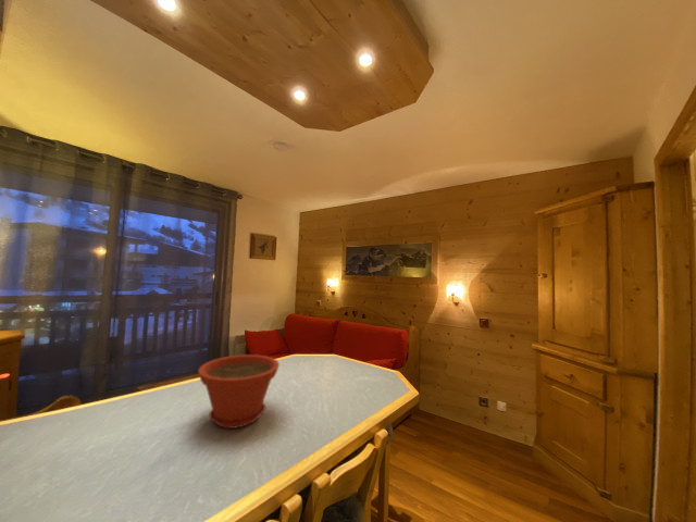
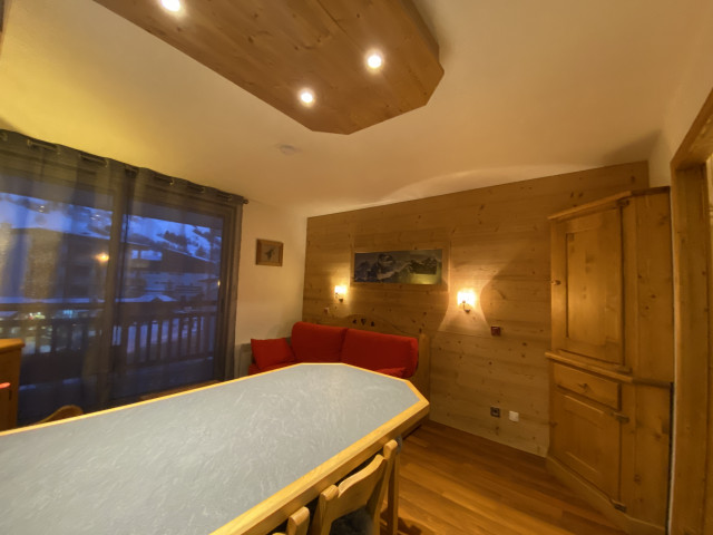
- plant pot [197,353,281,430]
